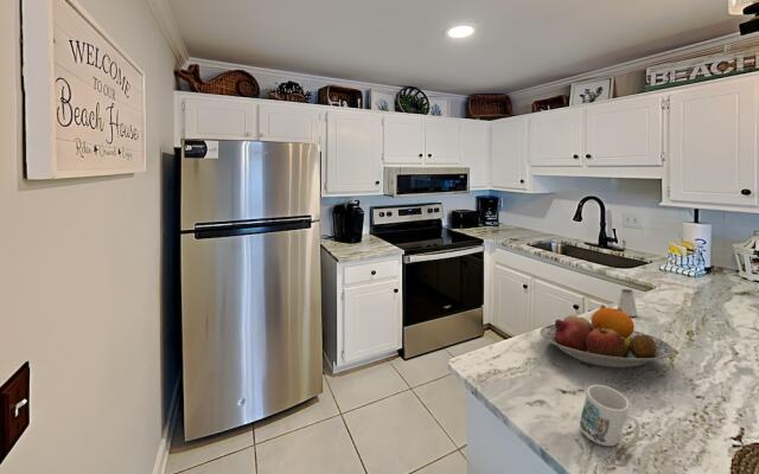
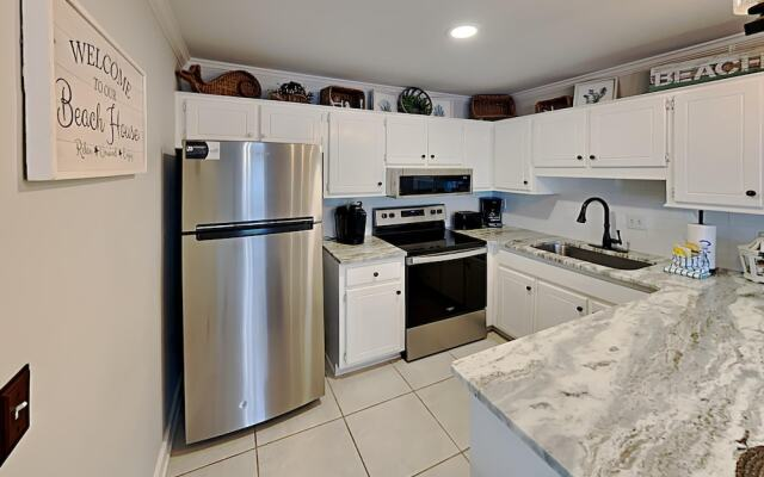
- saltshaker [616,288,639,318]
- mug [579,384,642,447]
- fruit bowl [538,303,675,369]
